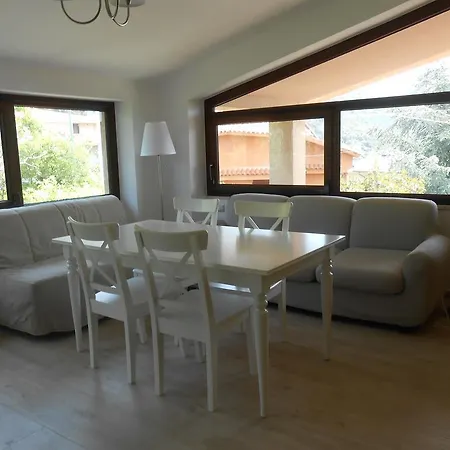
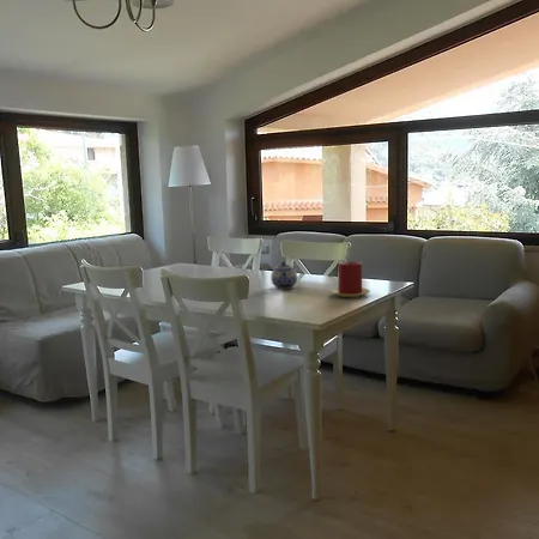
+ teapot [270,261,298,290]
+ candle [329,260,371,298]
